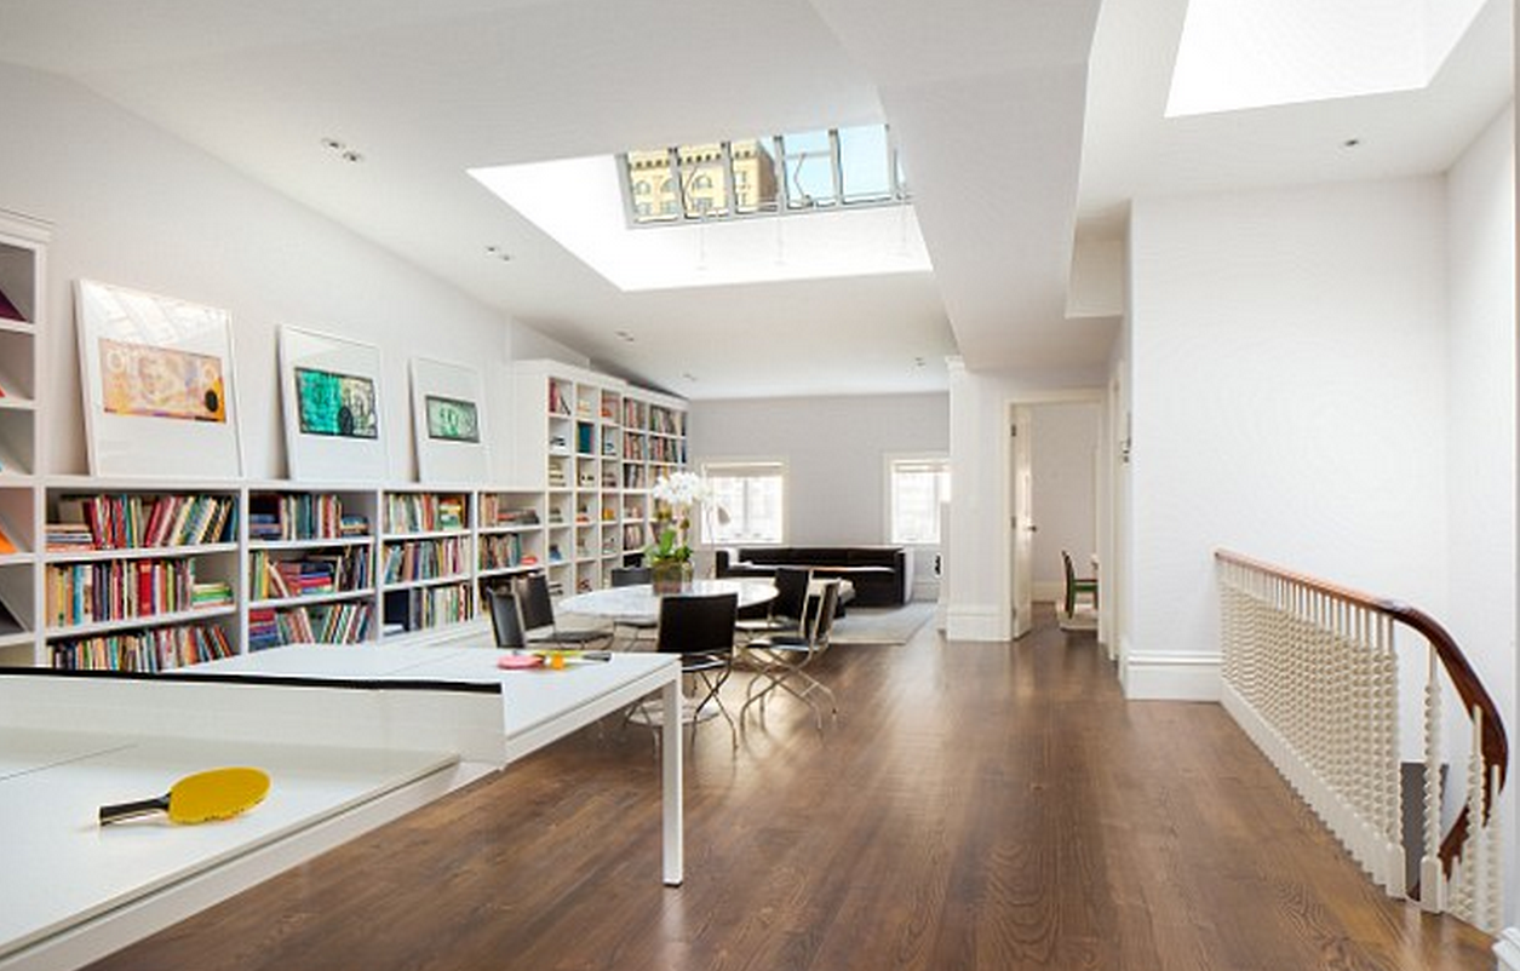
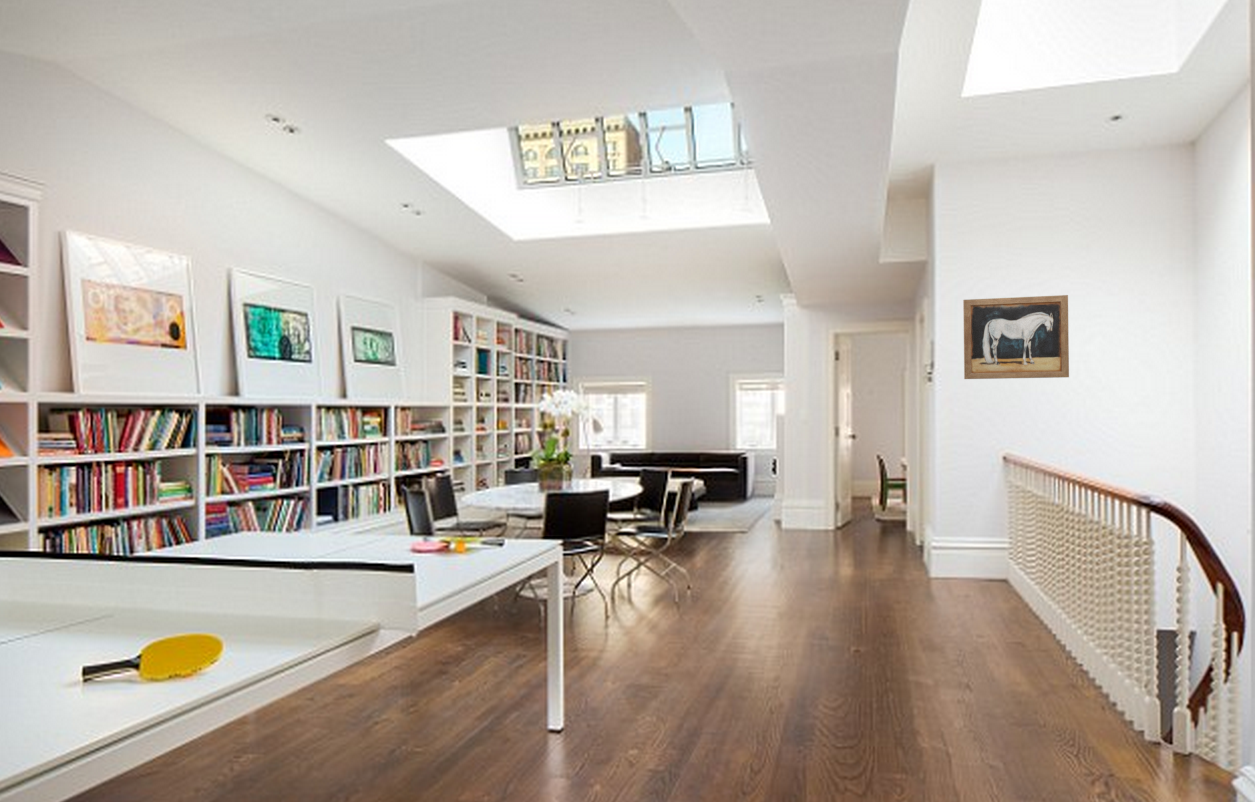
+ wall art [962,294,1070,380]
